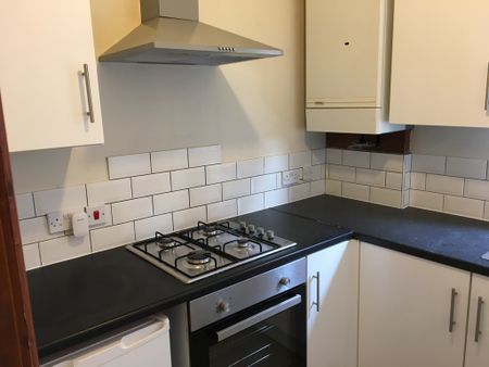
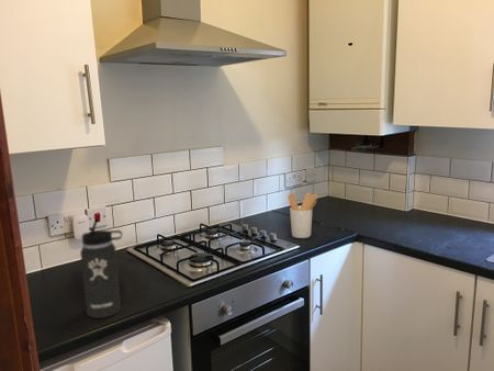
+ utensil holder [287,192,319,239]
+ thermos bottle [79,217,123,319]
